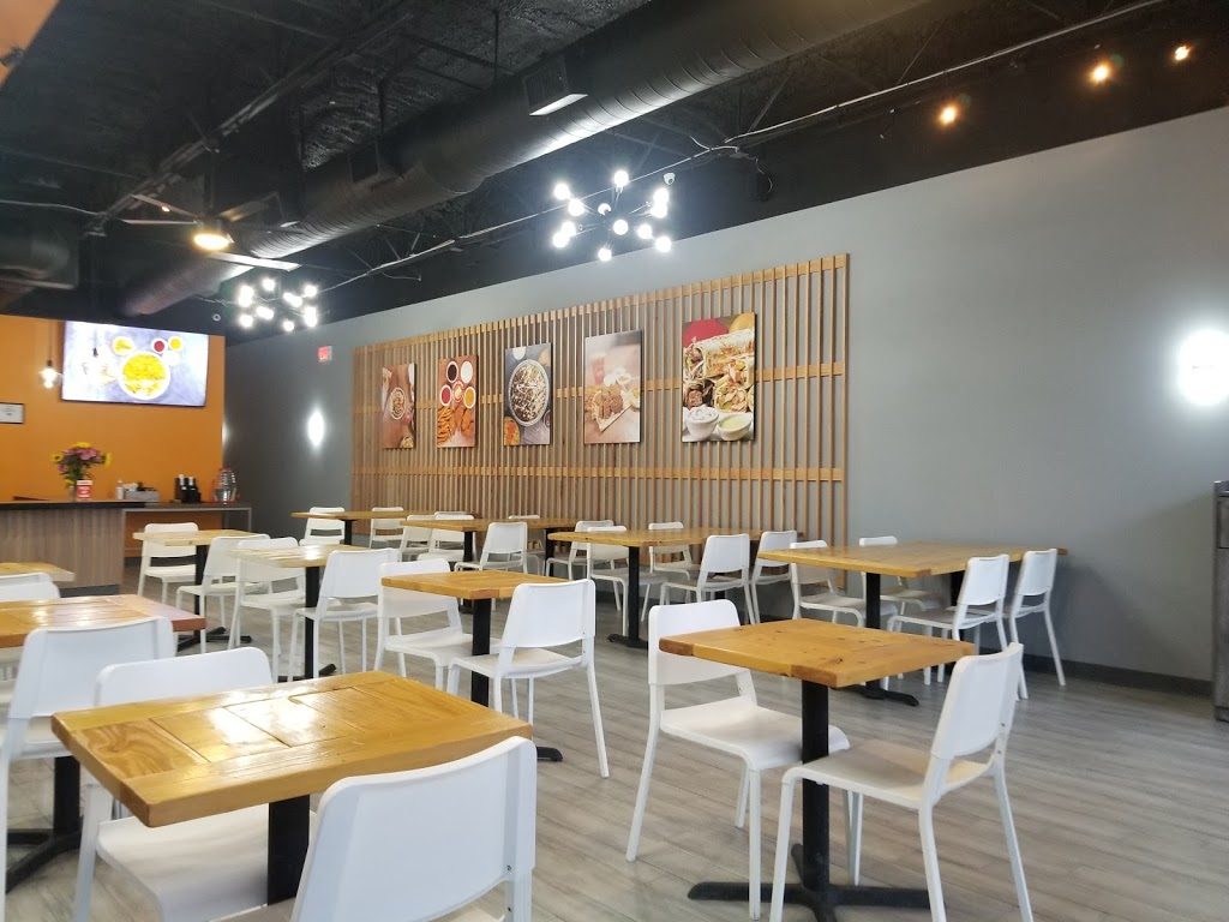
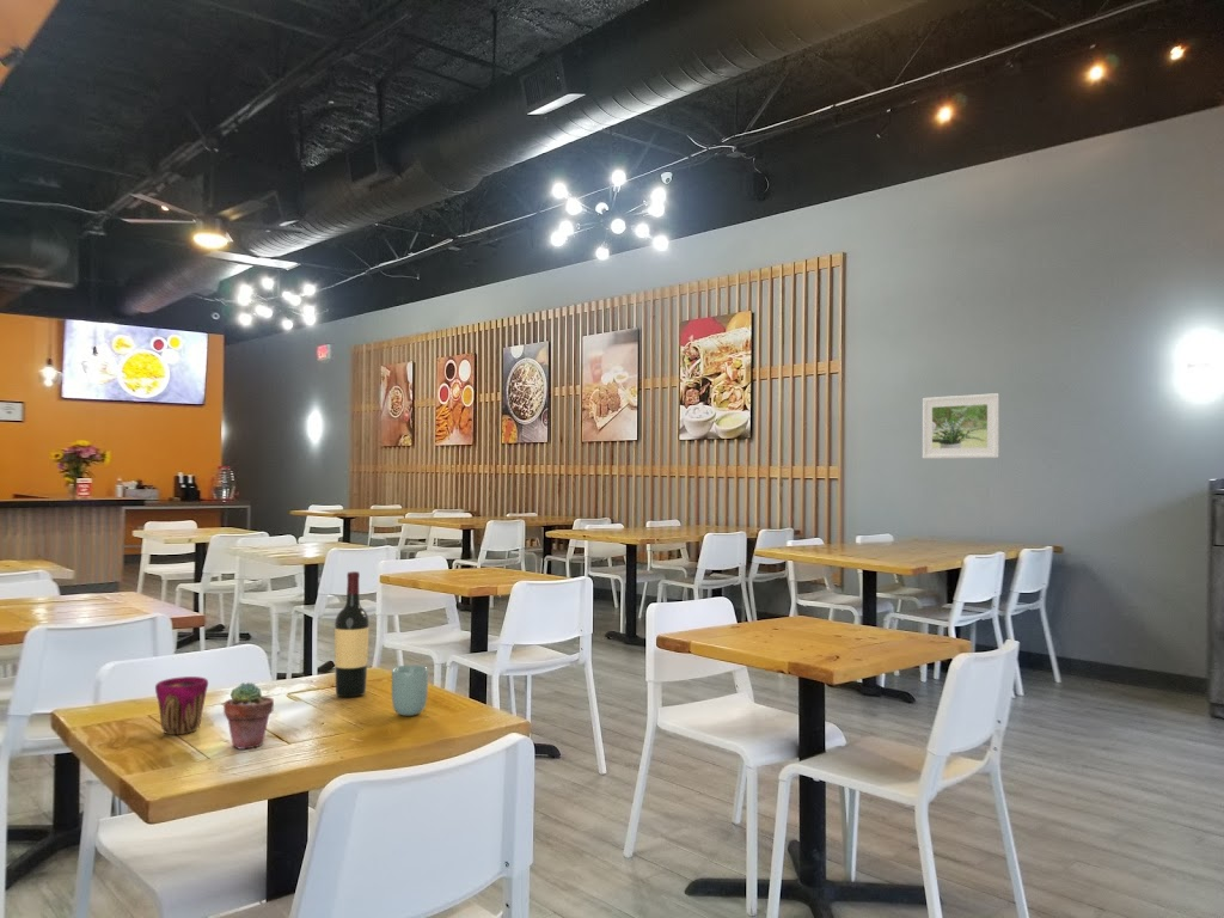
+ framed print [922,392,999,459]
+ potted succulent [222,681,275,751]
+ cup [391,665,429,717]
+ cup [154,675,209,735]
+ wine bottle [333,570,371,698]
